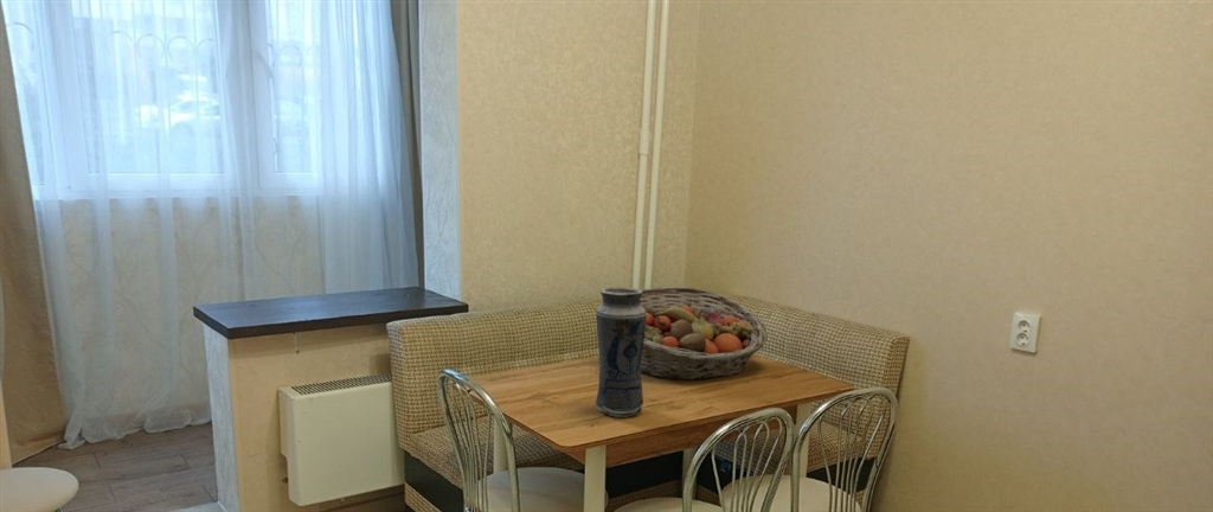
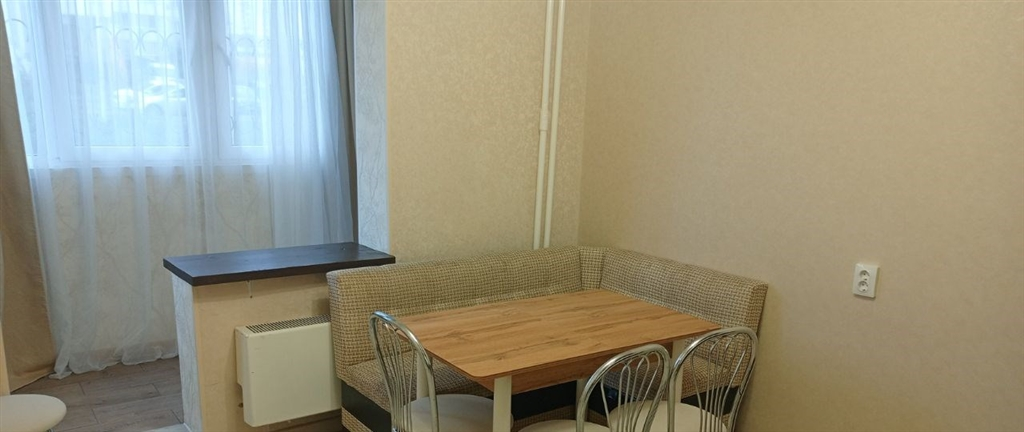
- fruit basket [640,286,769,382]
- vase [595,286,647,418]
